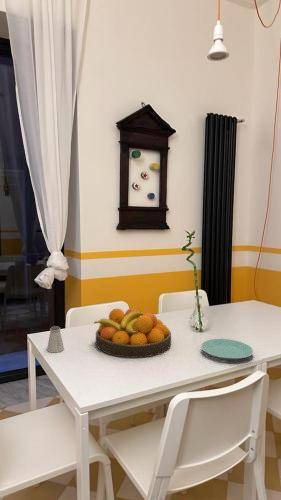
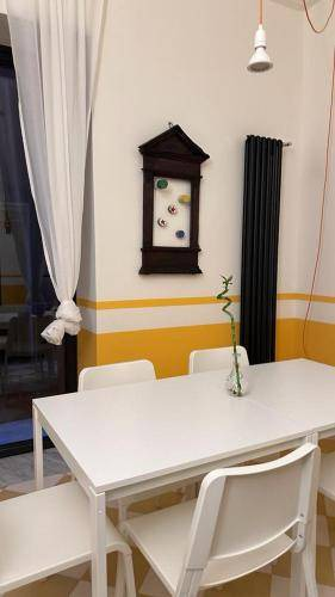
- plate [200,338,254,361]
- saltshaker [46,325,65,354]
- fruit bowl [93,307,172,359]
